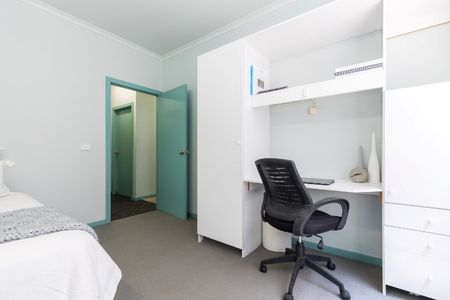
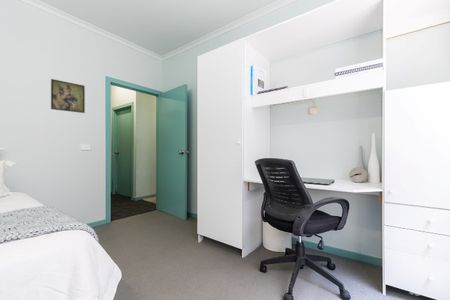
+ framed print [50,78,86,114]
